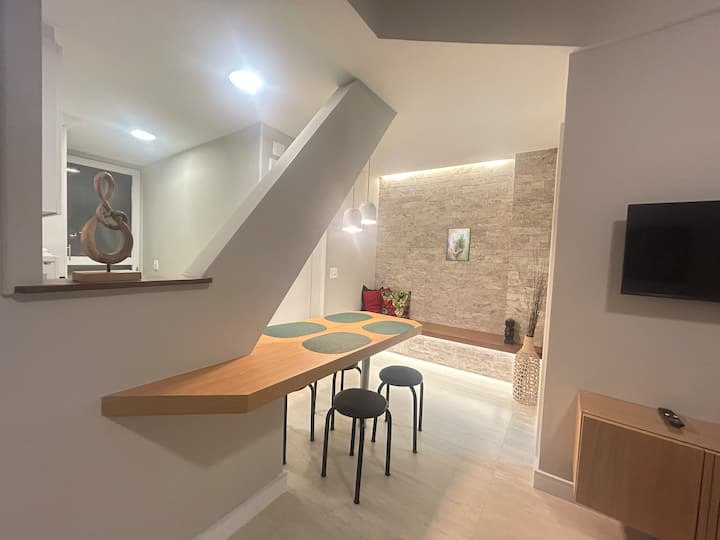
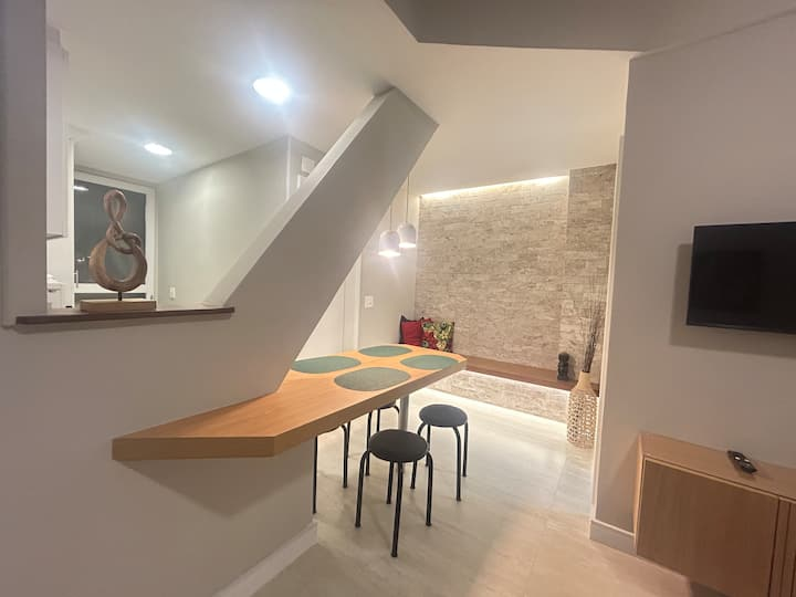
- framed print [445,226,472,262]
